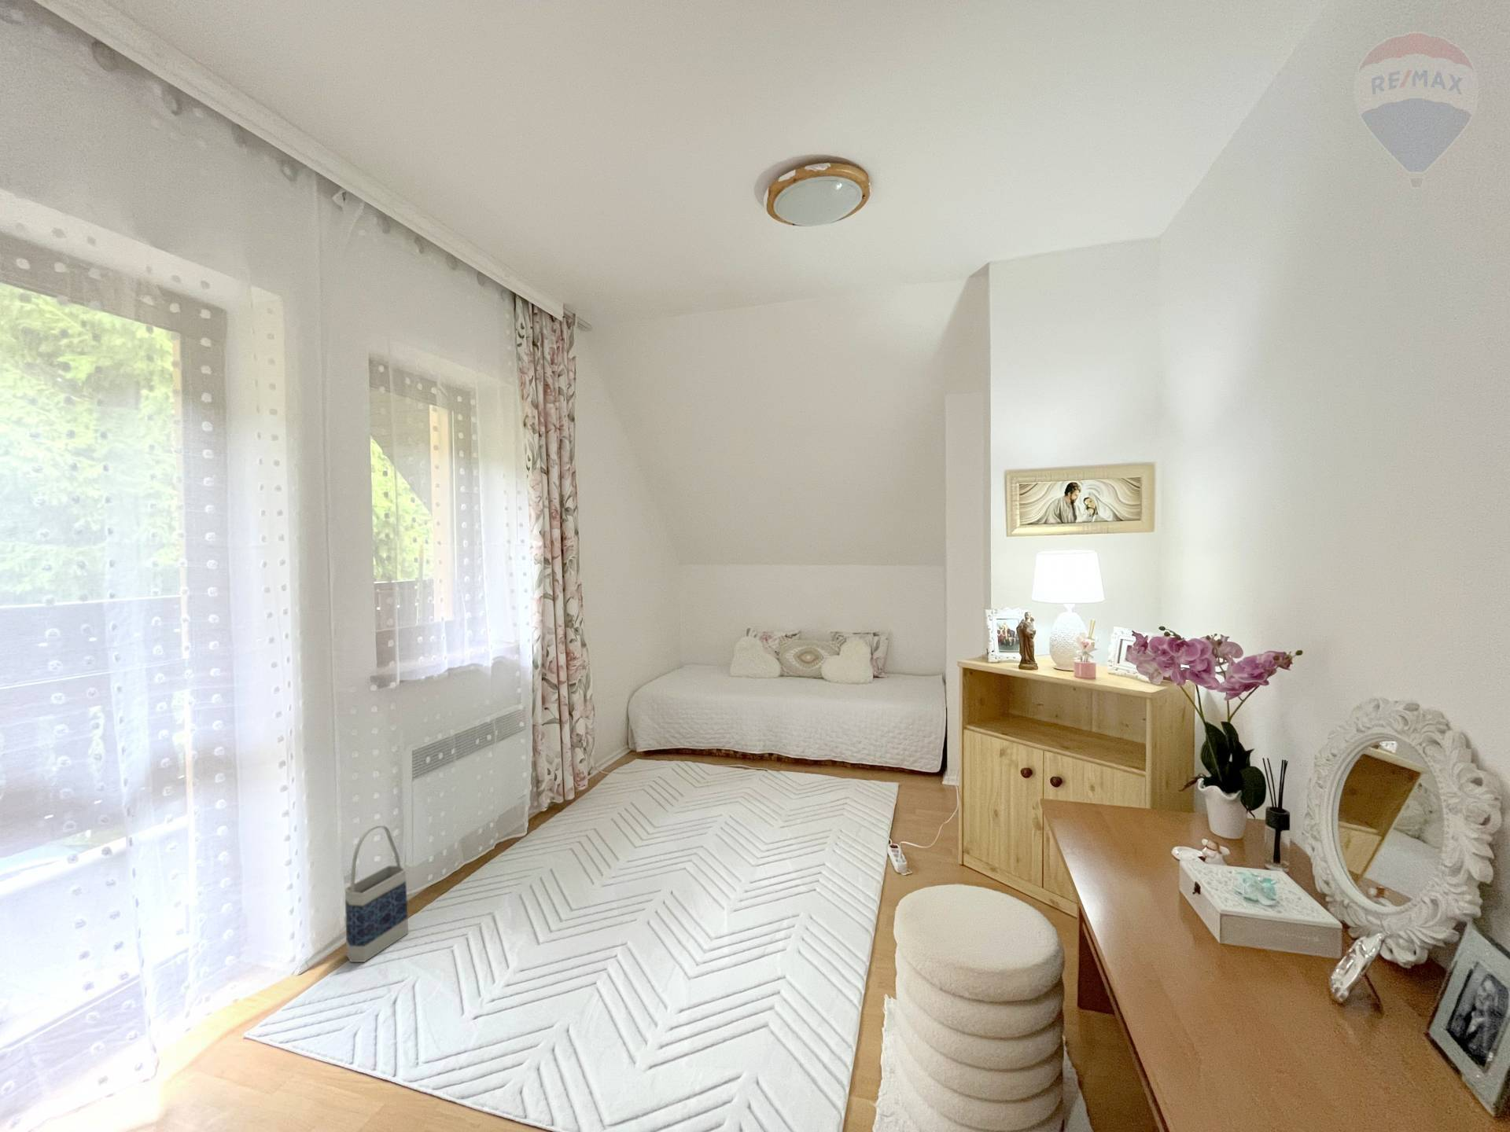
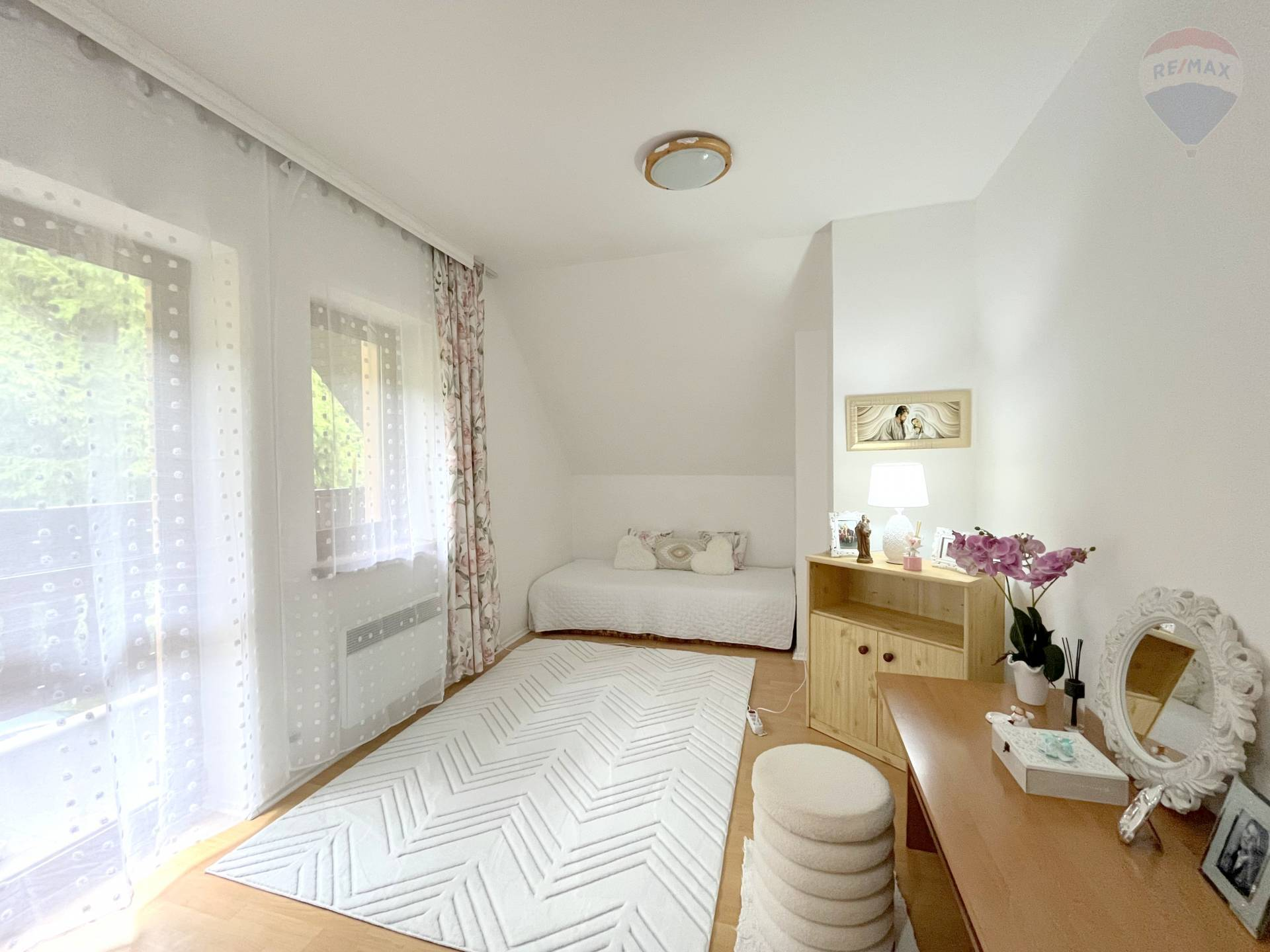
- bag [345,825,409,963]
